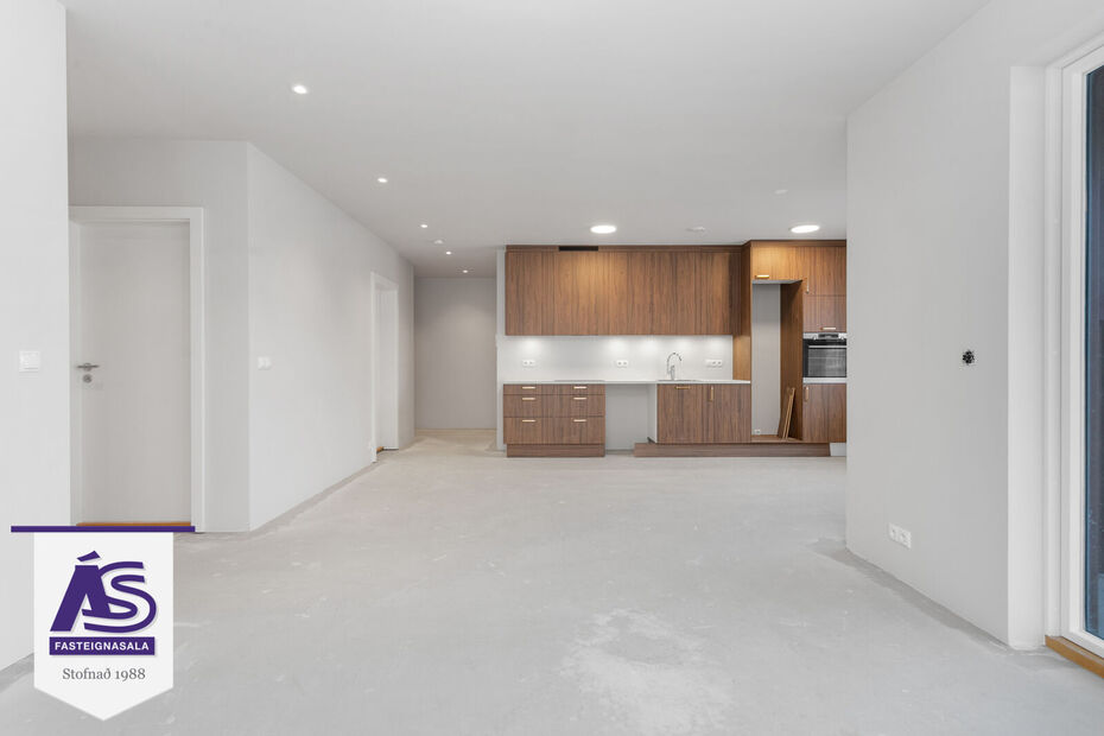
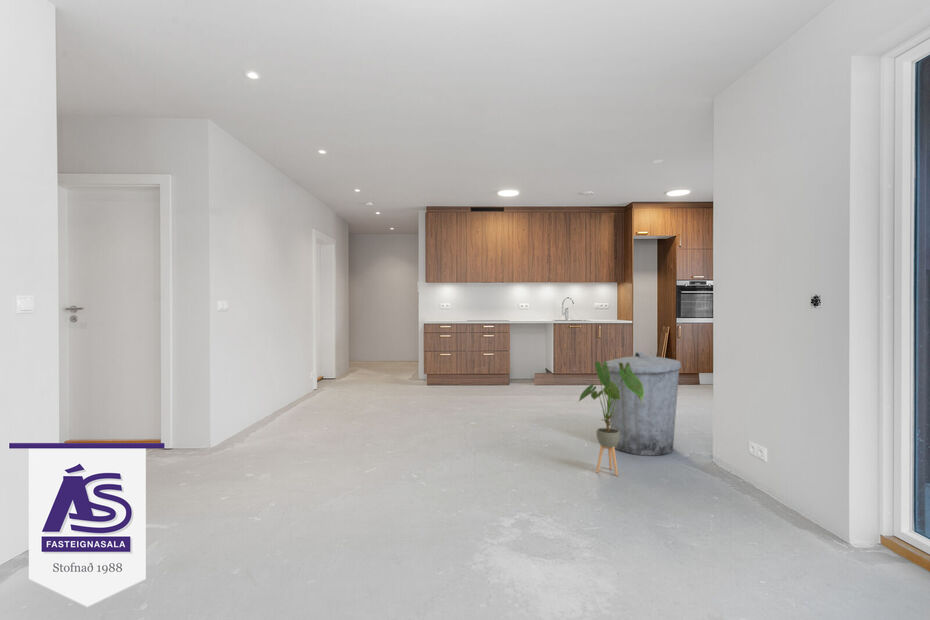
+ house plant [577,360,644,476]
+ trash can [601,351,682,457]
